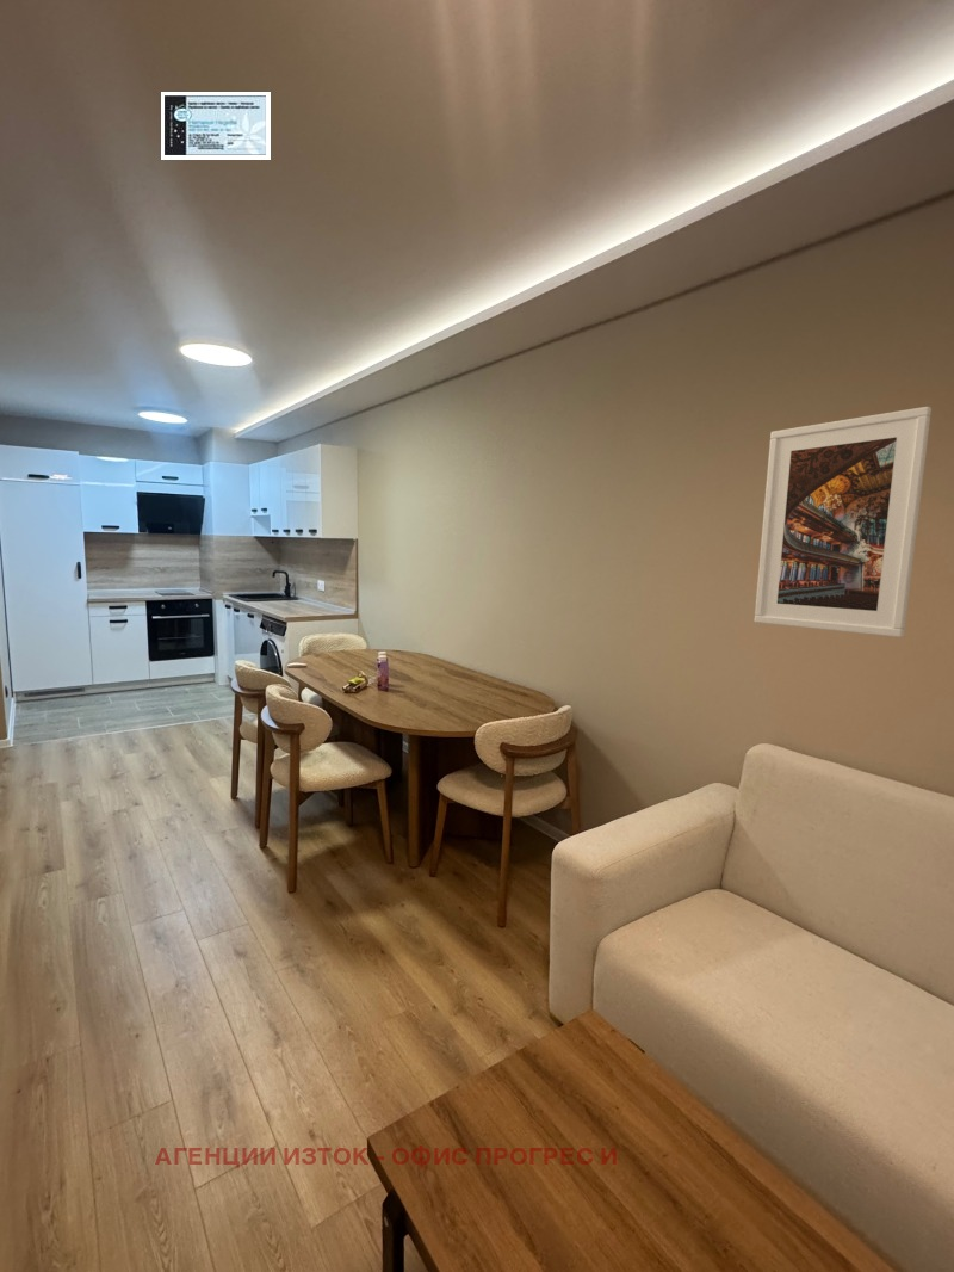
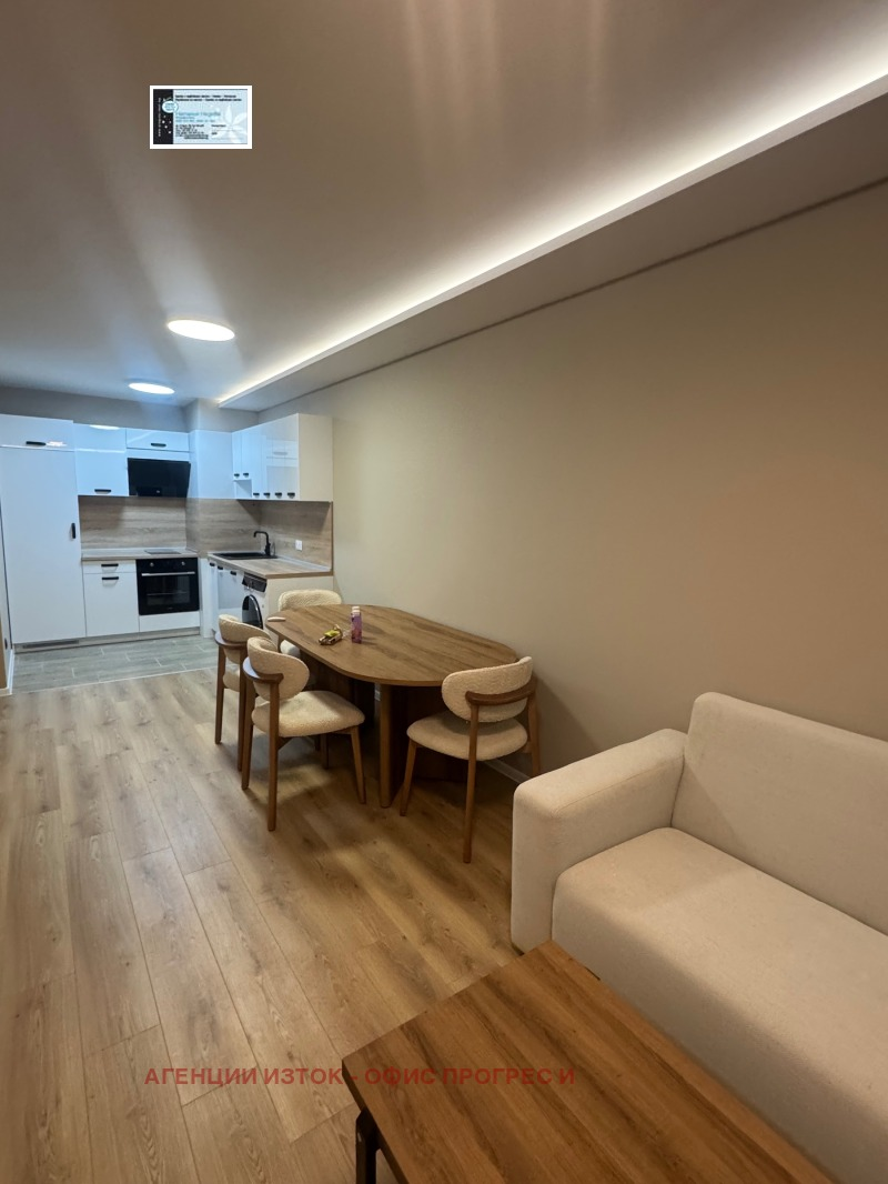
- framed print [754,406,933,638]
